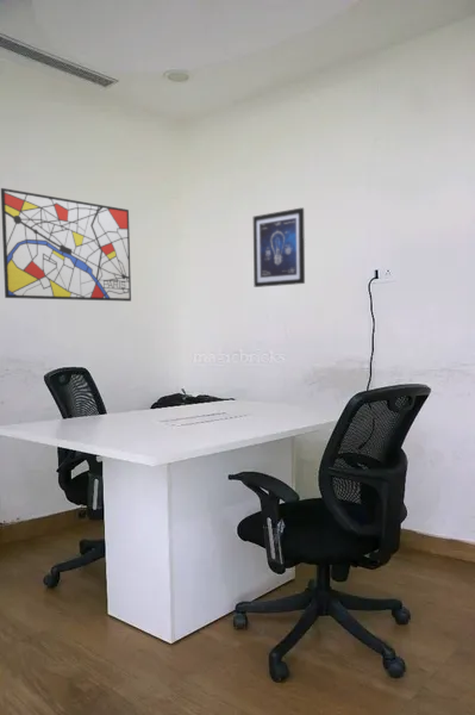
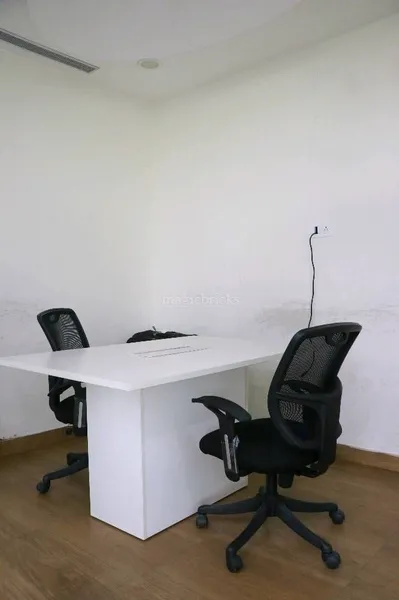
- wall art [0,187,132,303]
- wall art [252,206,306,288]
